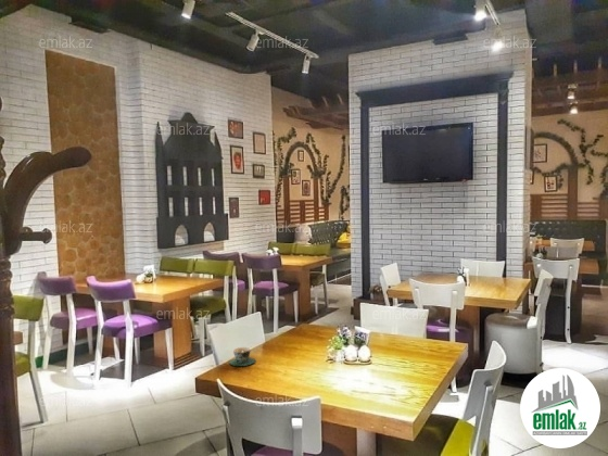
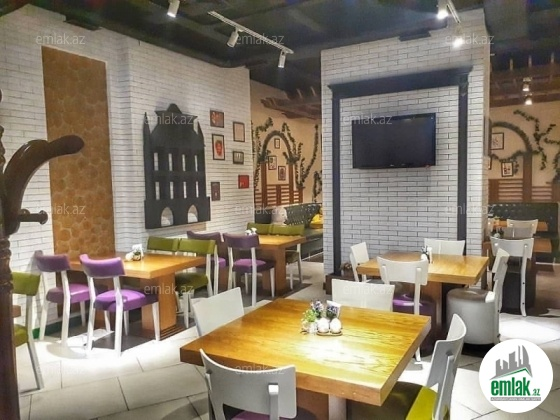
- teacup [228,345,257,367]
